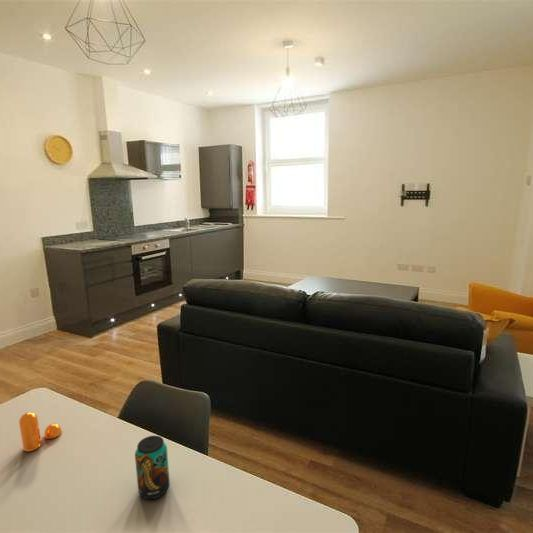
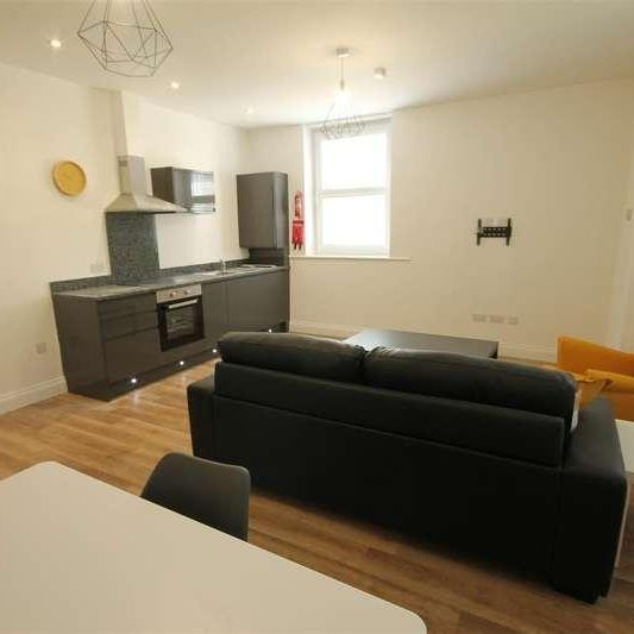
- beverage can [134,435,171,500]
- pepper shaker [18,411,63,452]
